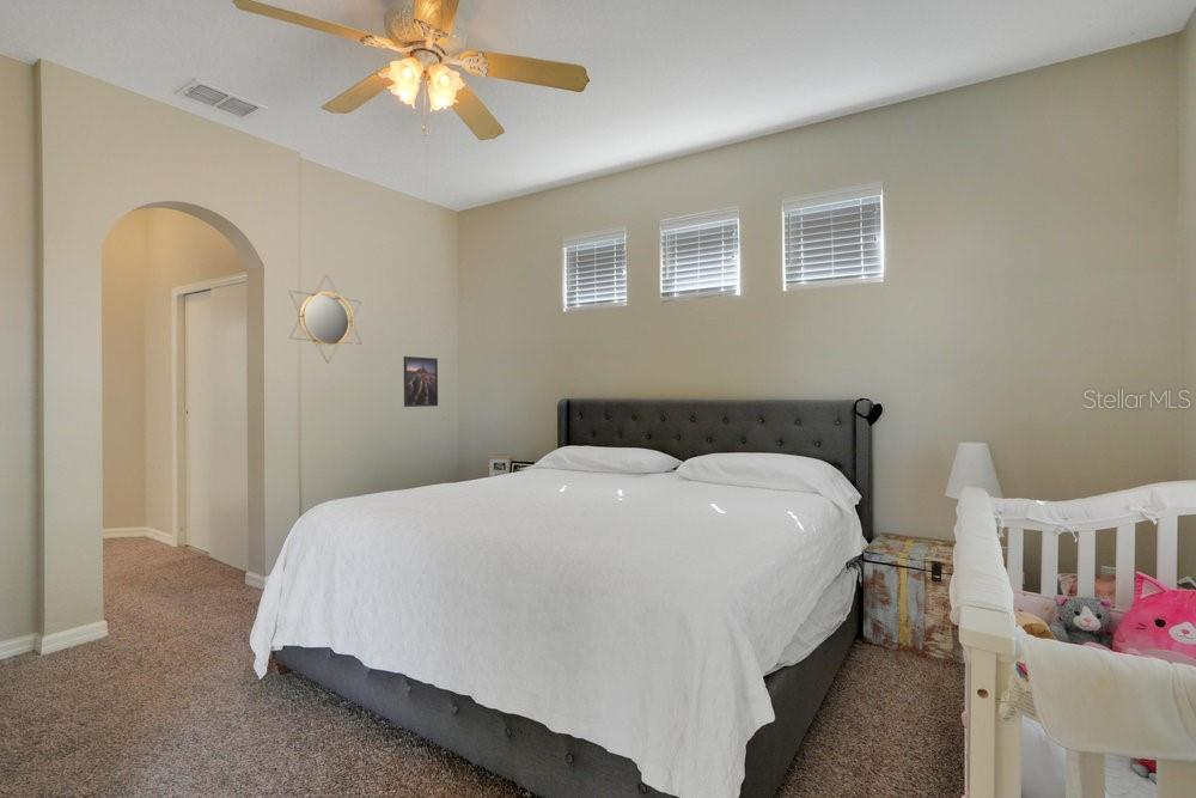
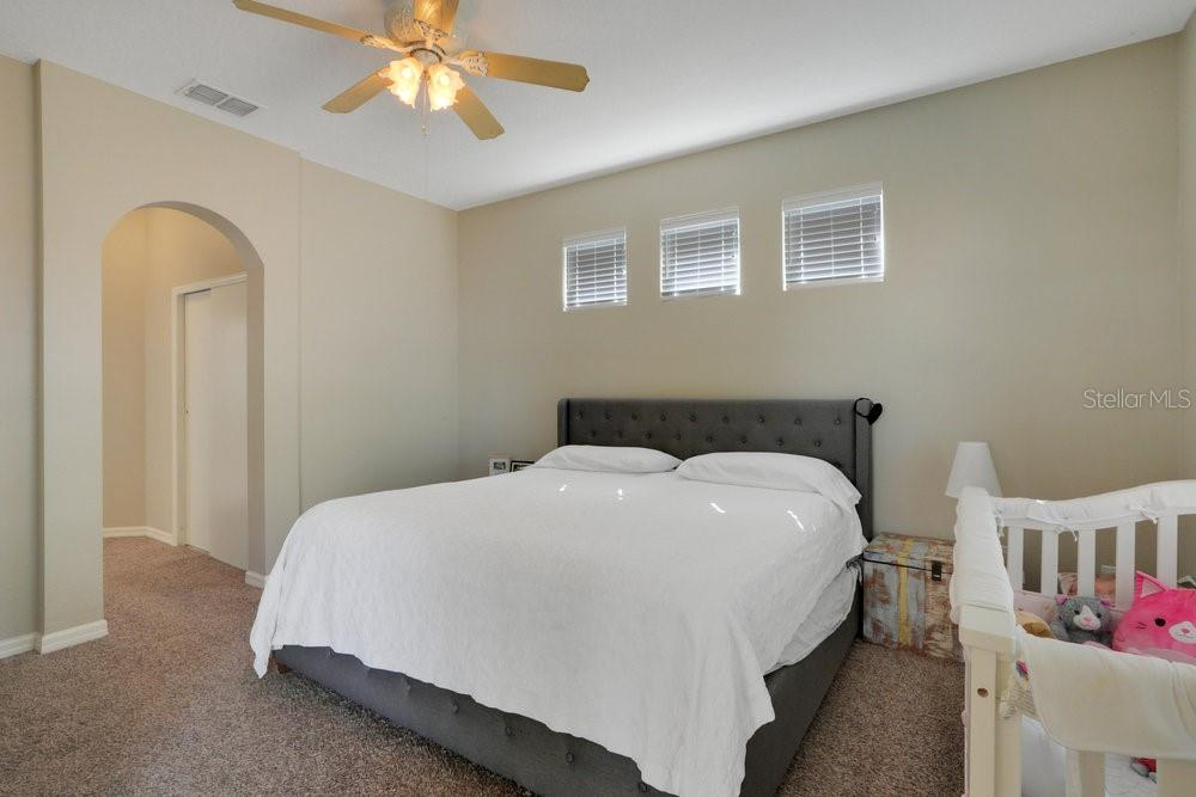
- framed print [403,355,439,408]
- home mirror [288,274,362,364]
